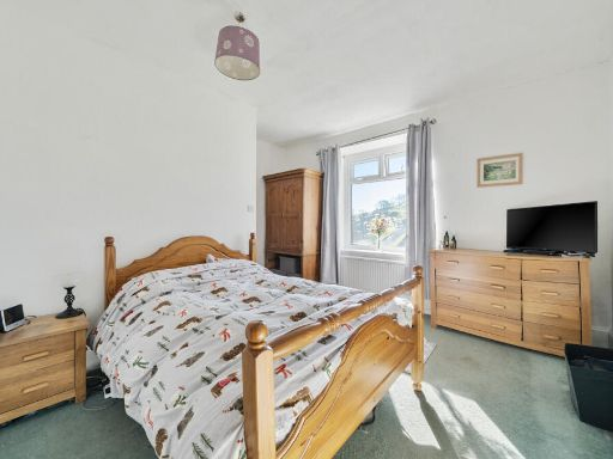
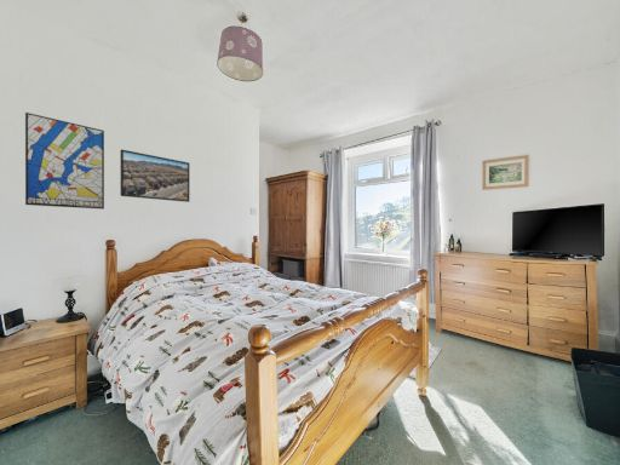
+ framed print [119,149,190,203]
+ wall art [24,111,105,211]
